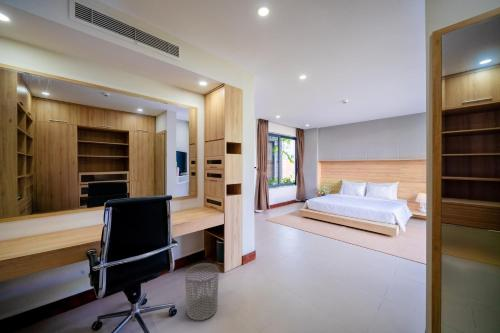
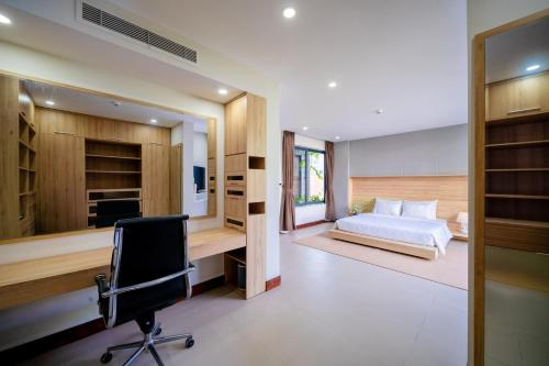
- waste bin [184,262,220,321]
